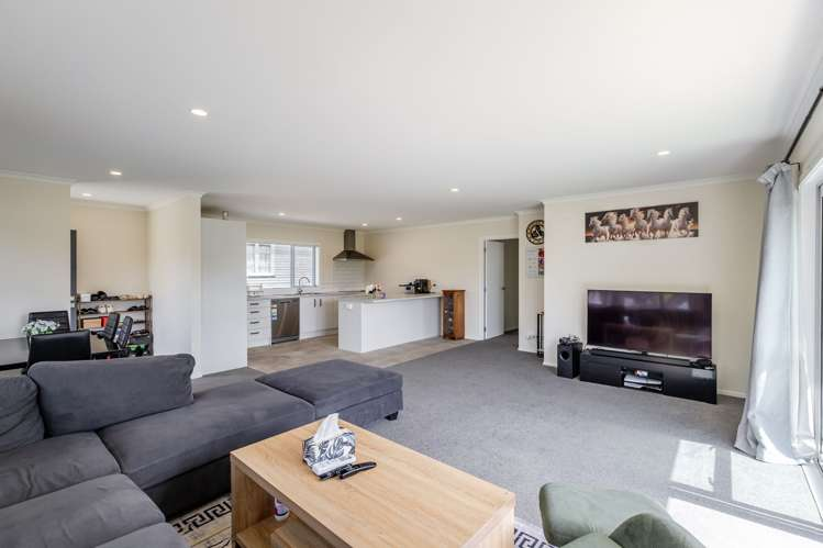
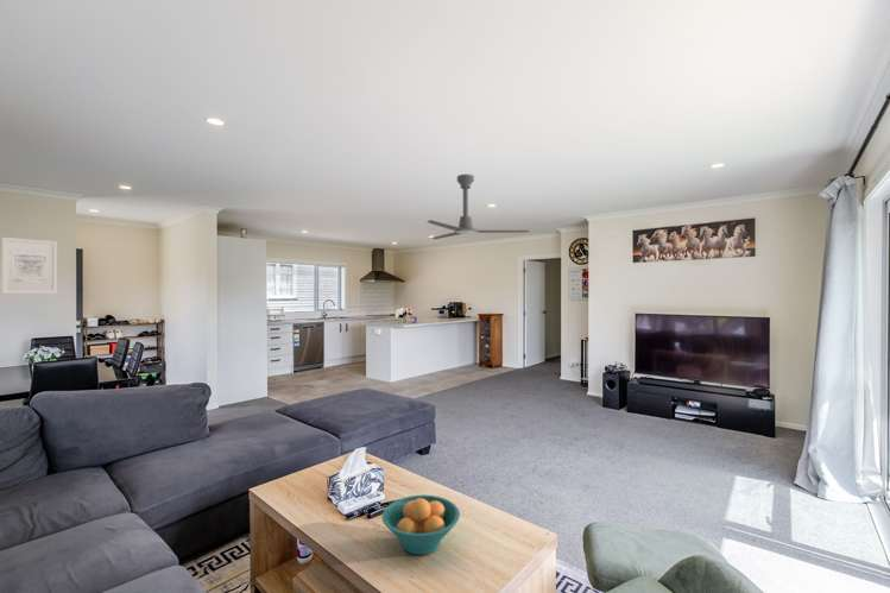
+ wall art [1,236,58,295]
+ ceiling fan [427,174,530,240]
+ fruit bowl [381,494,461,556]
